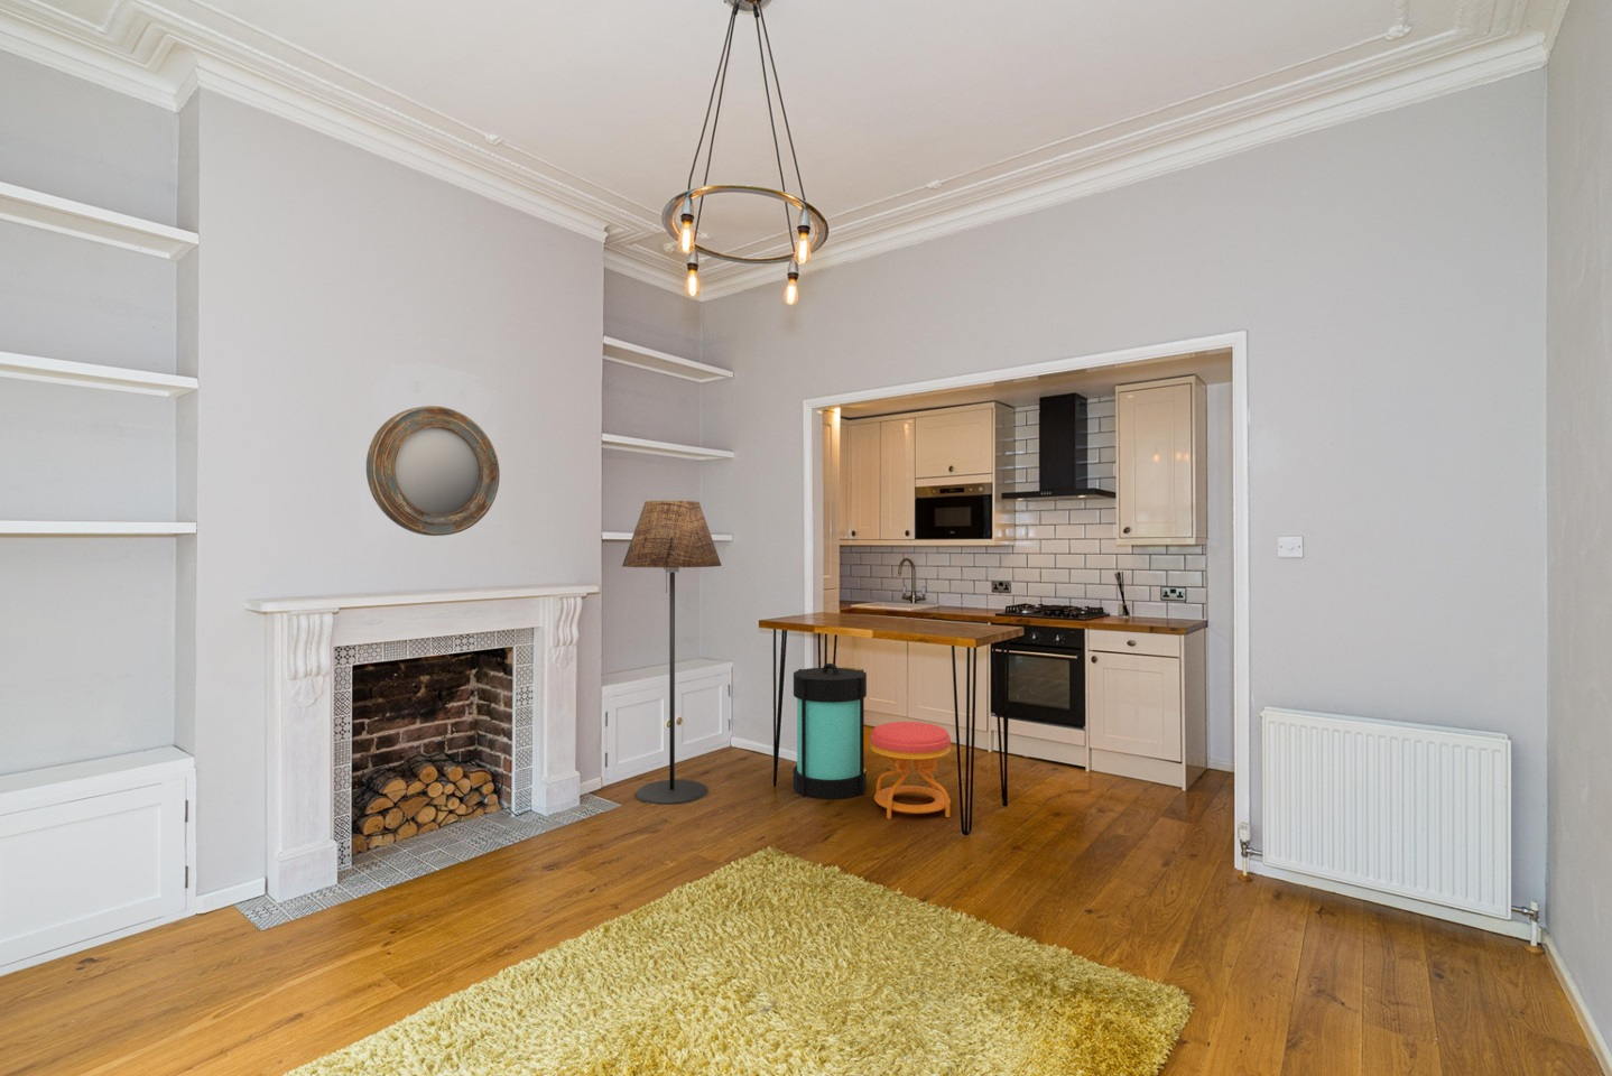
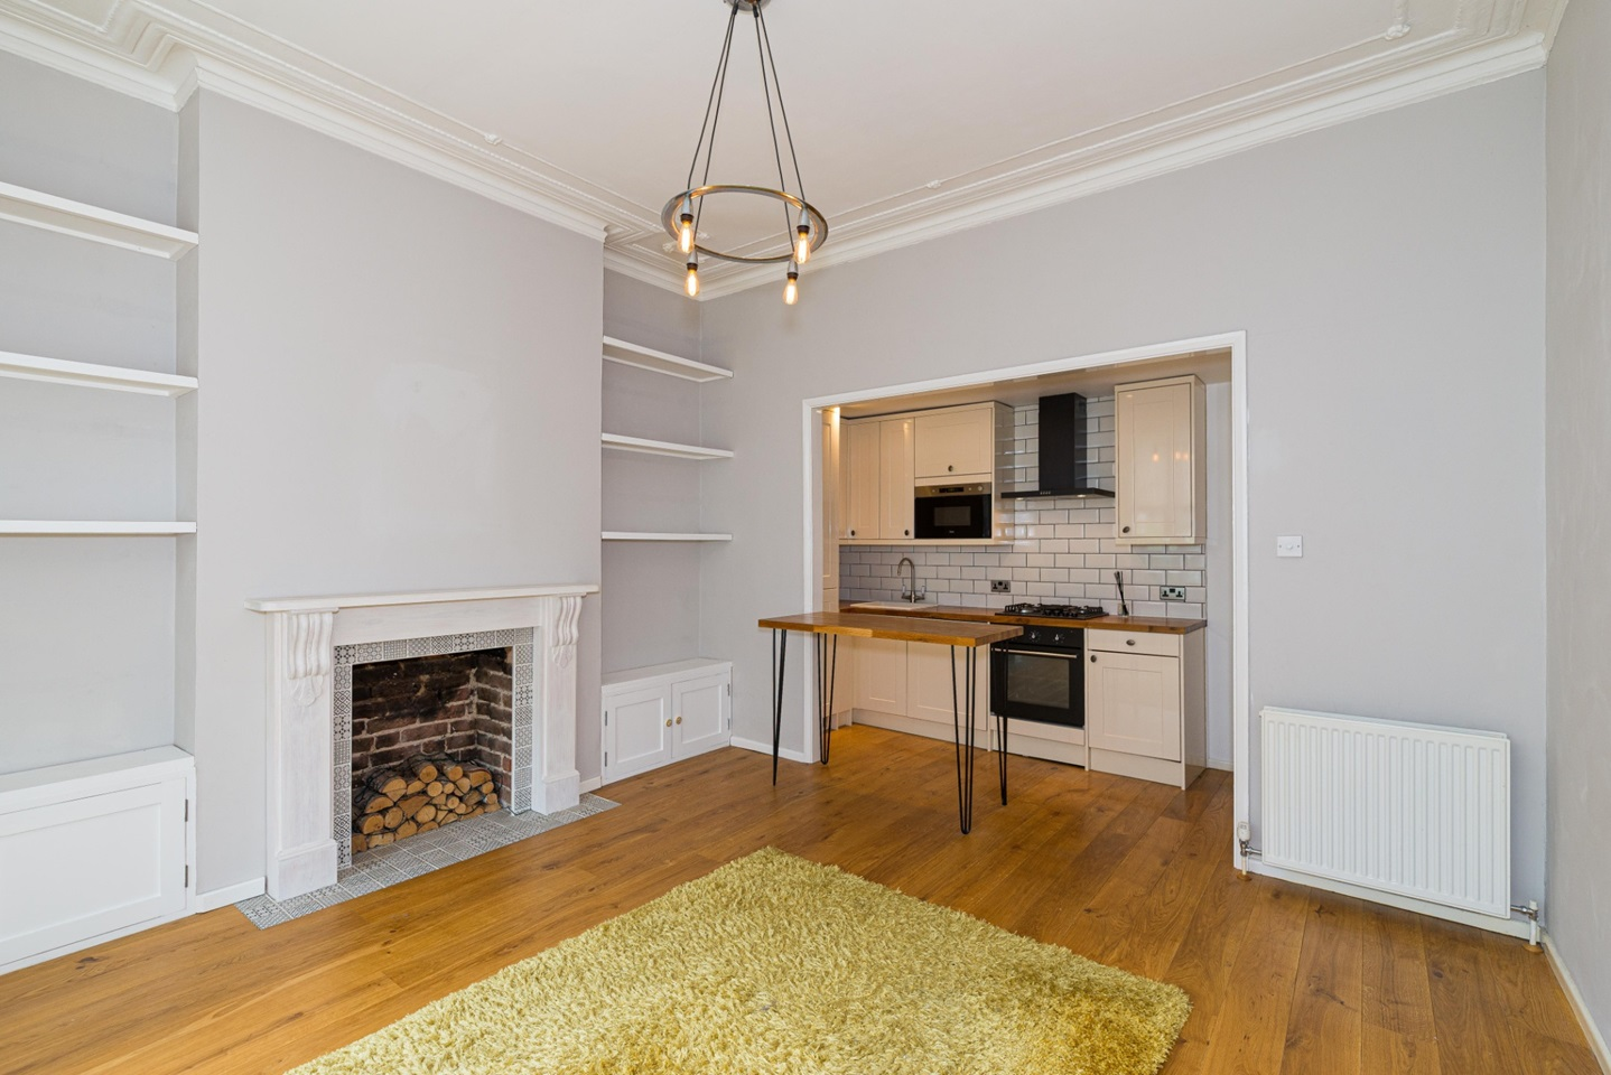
- home mirror [365,405,501,537]
- stool [868,721,951,820]
- lantern [793,663,867,800]
- floor lamp [621,500,723,806]
